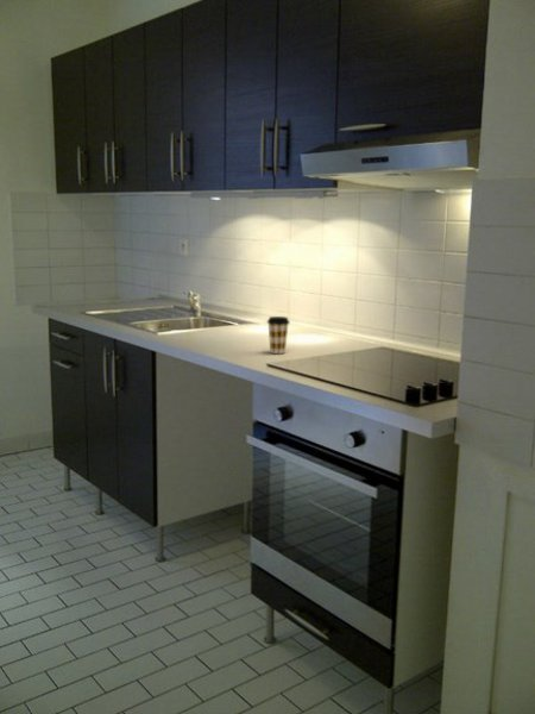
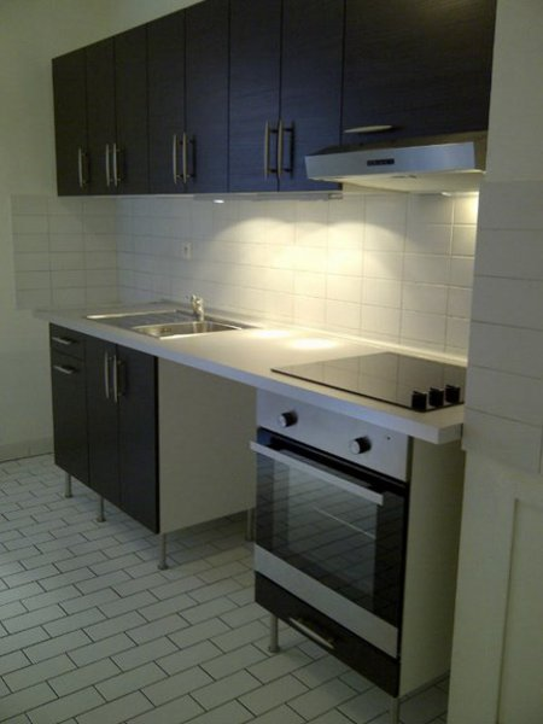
- coffee cup [266,315,291,355]
